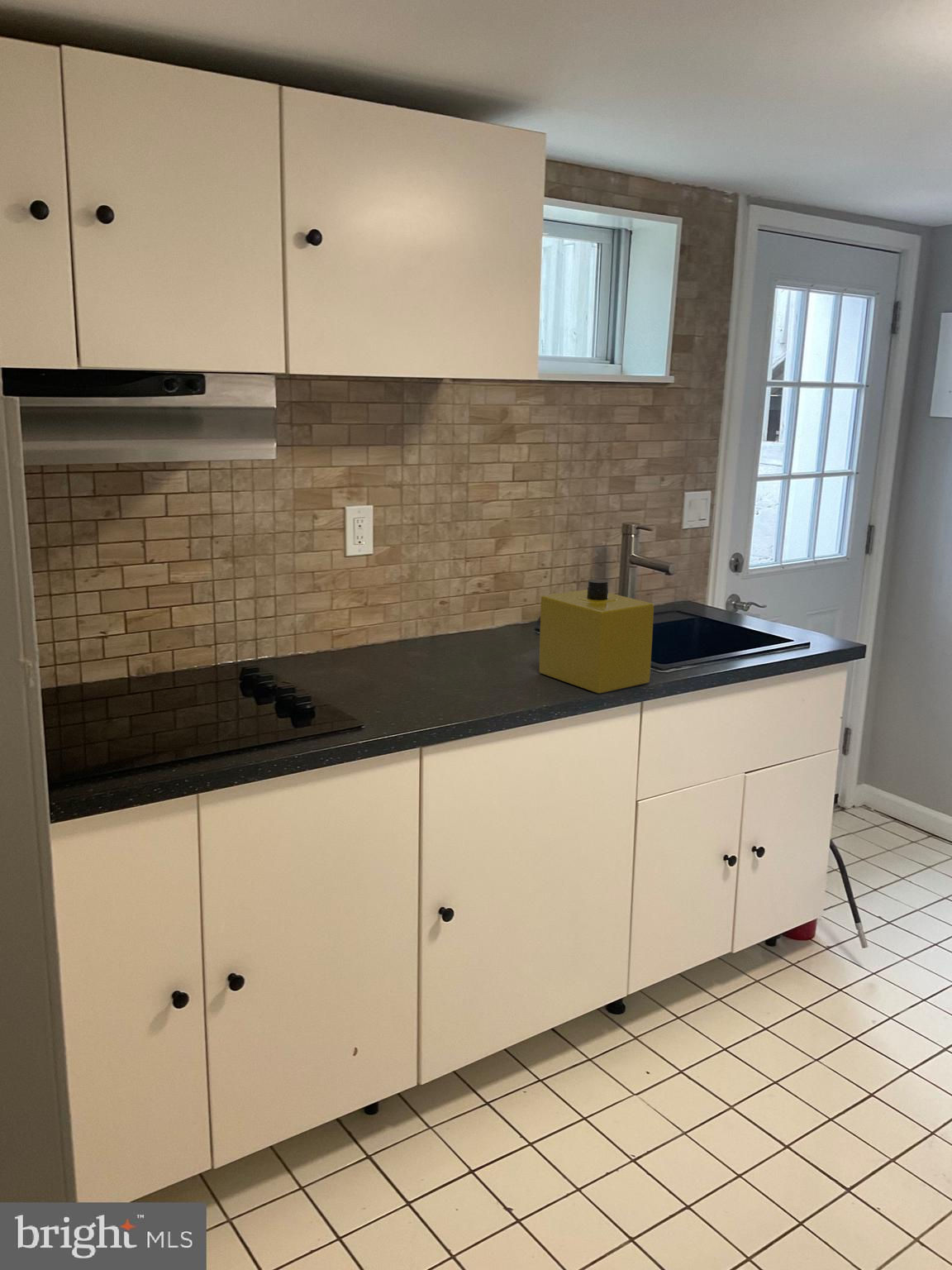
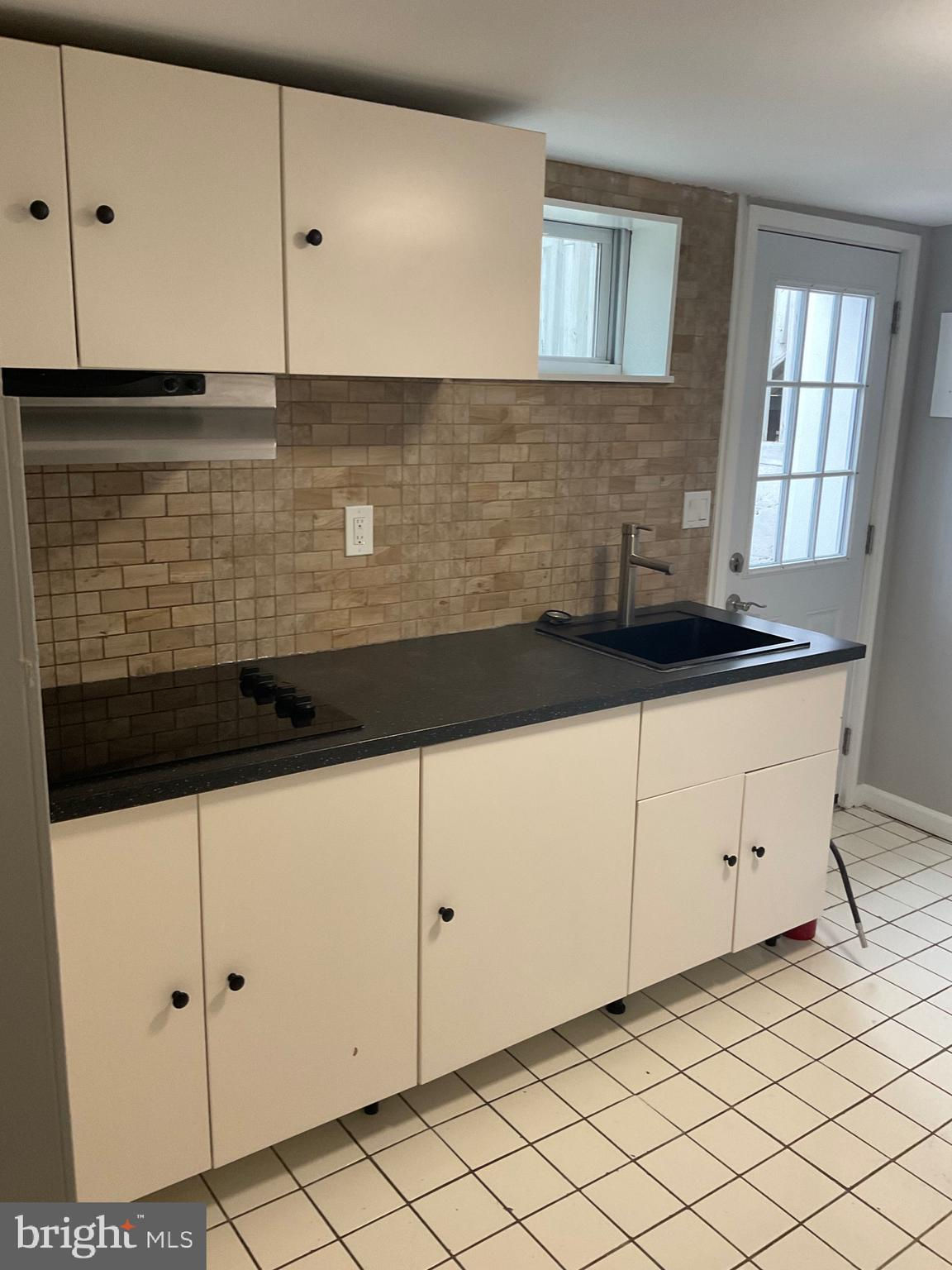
- soap dispenser [539,578,654,694]
